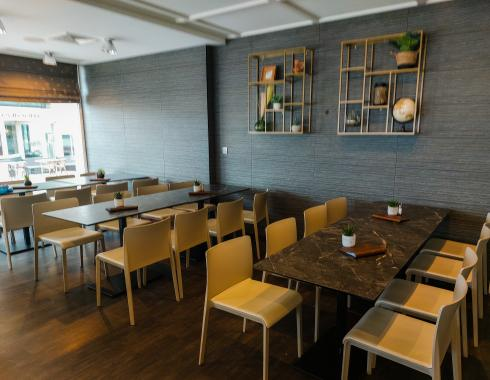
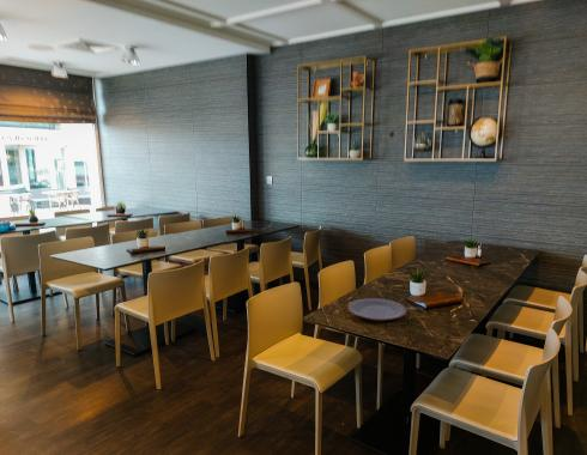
+ plate [347,297,407,322]
